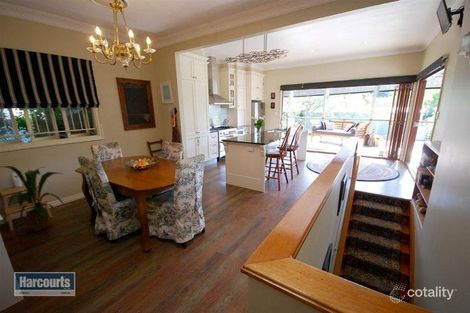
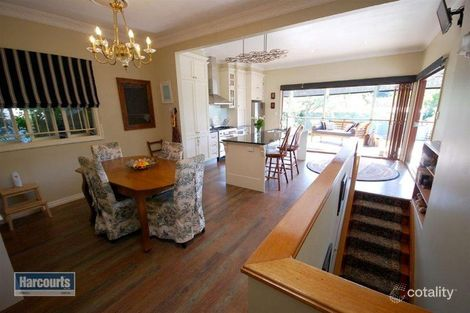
- house plant [0,165,67,233]
